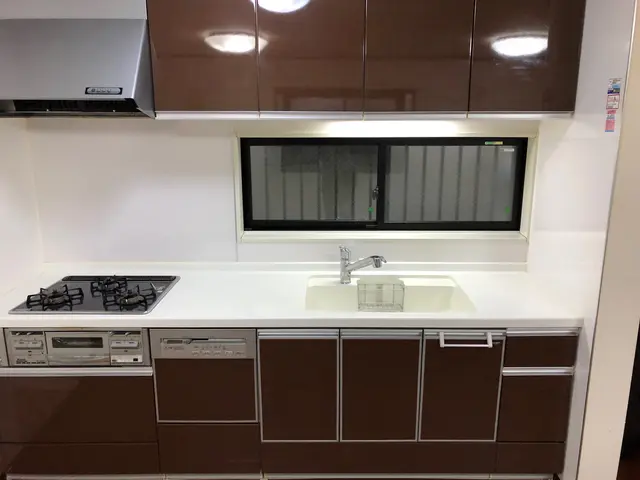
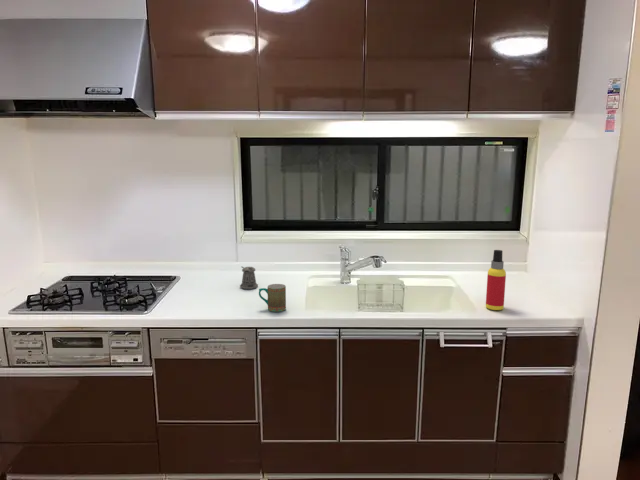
+ spray bottle [485,249,507,311]
+ mug [258,283,287,312]
+ pepper shaker [239,266,259,290]
